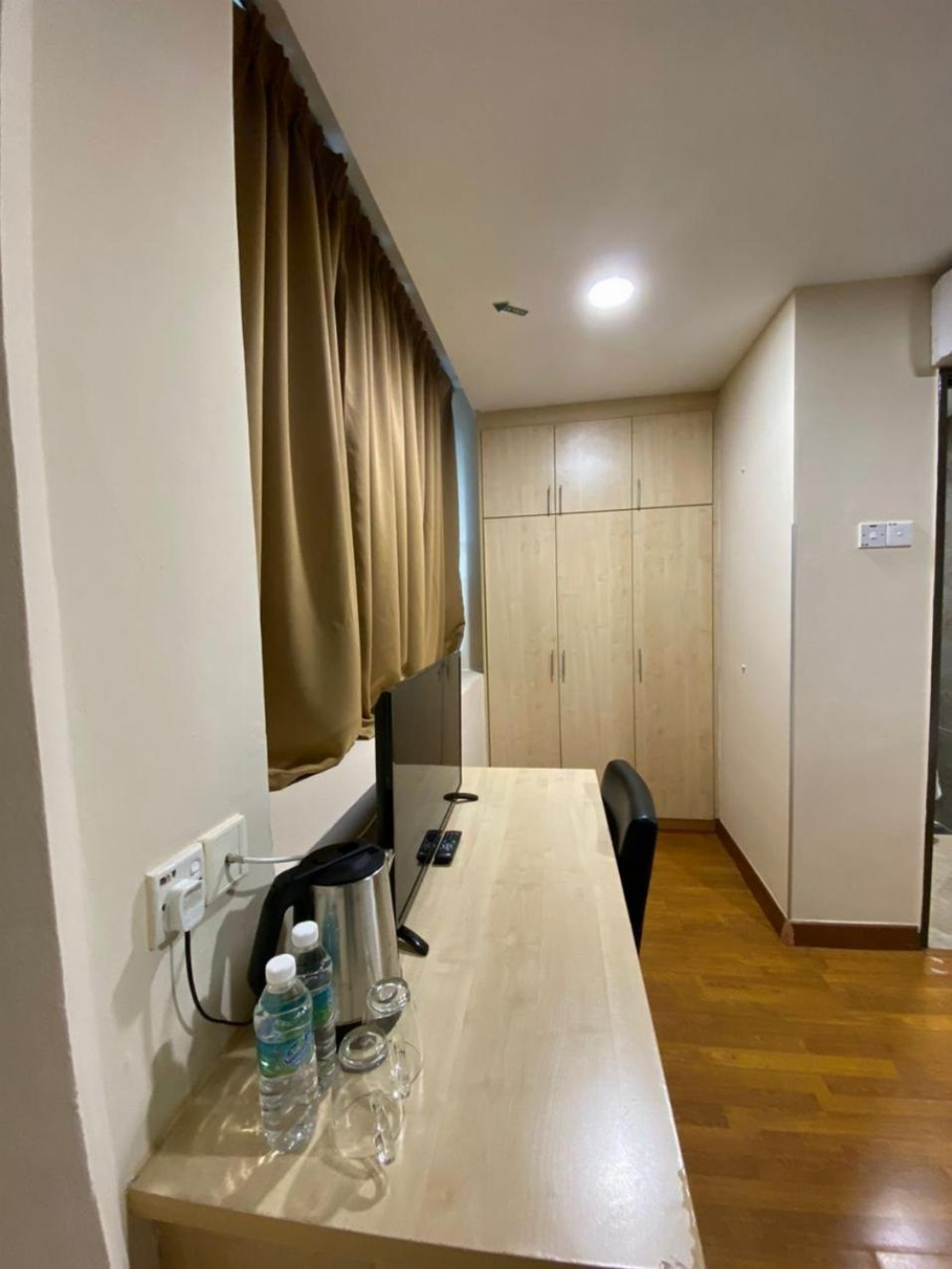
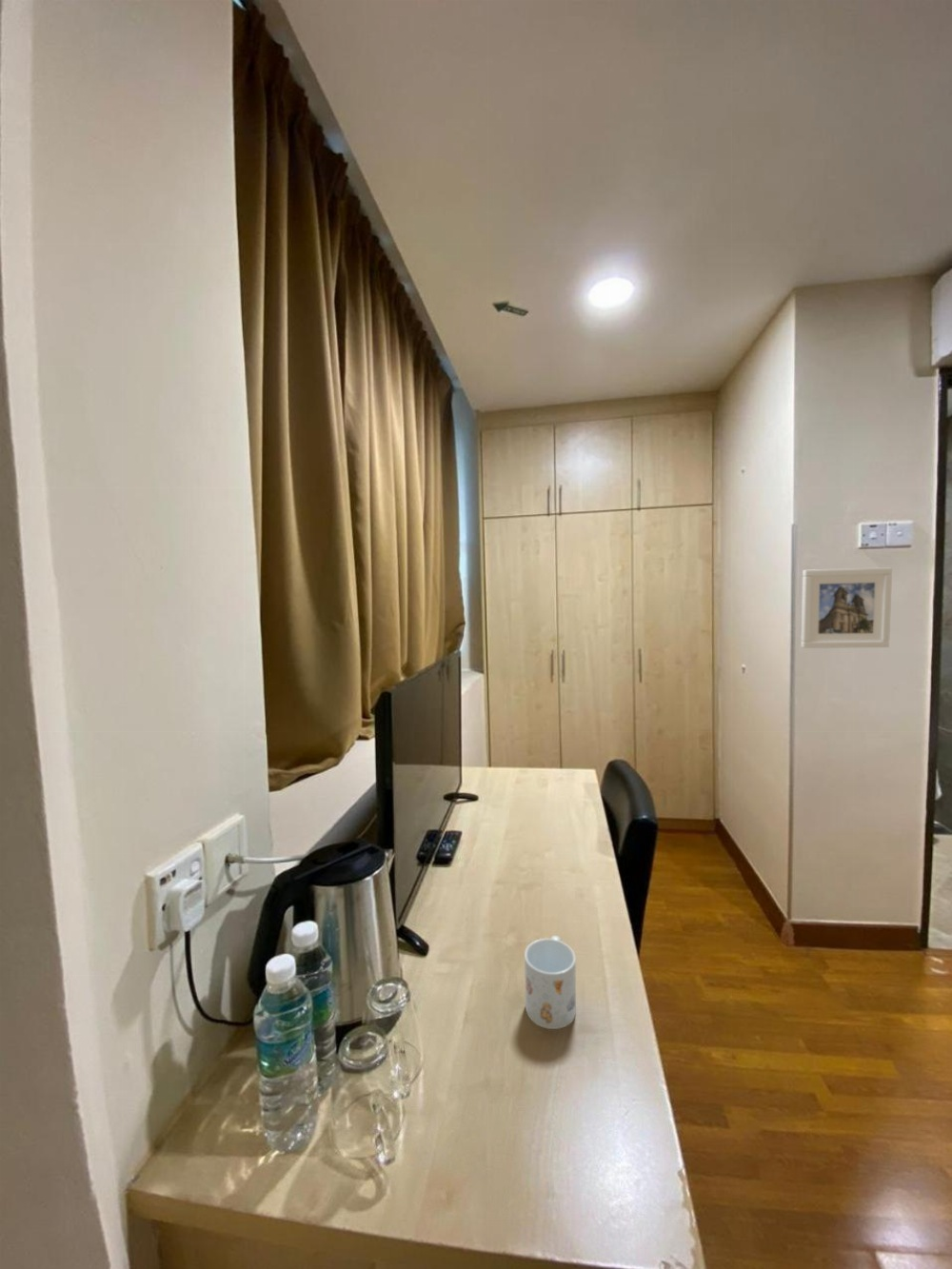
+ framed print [800,566,893,649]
+ mug [524,935,577,1030]
